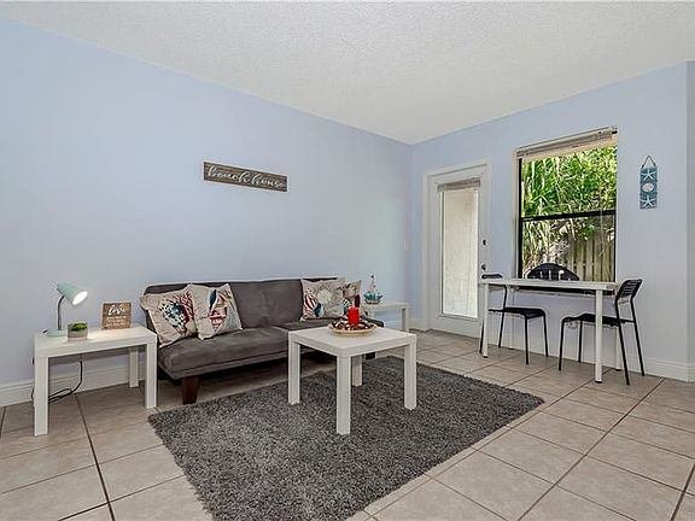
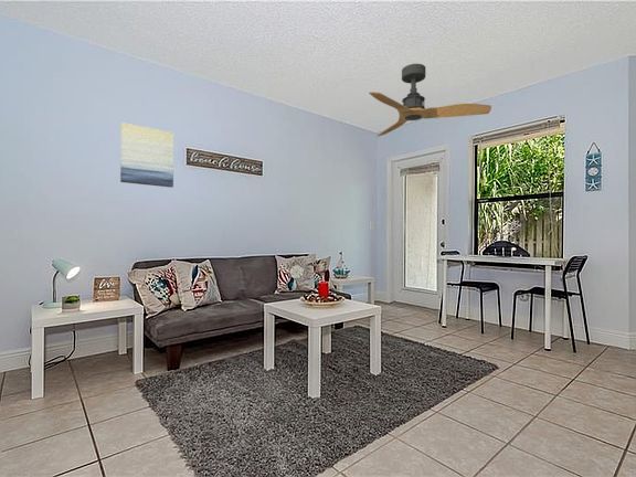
+ ceiling fan [368,63,492,138]
+ wall art [119,121,174,189]
